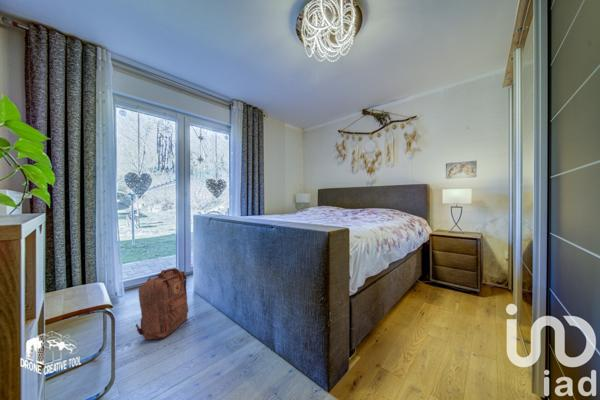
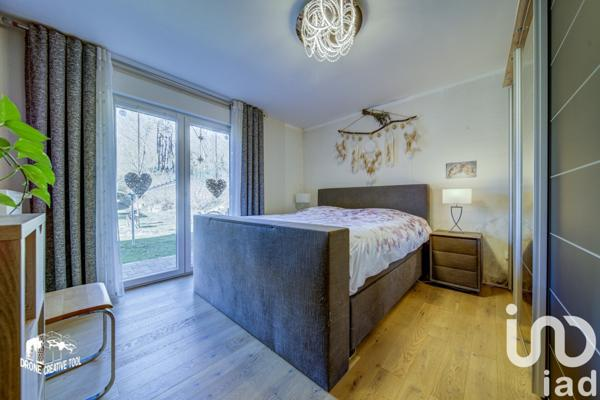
- backpack [135,267,190,341]
